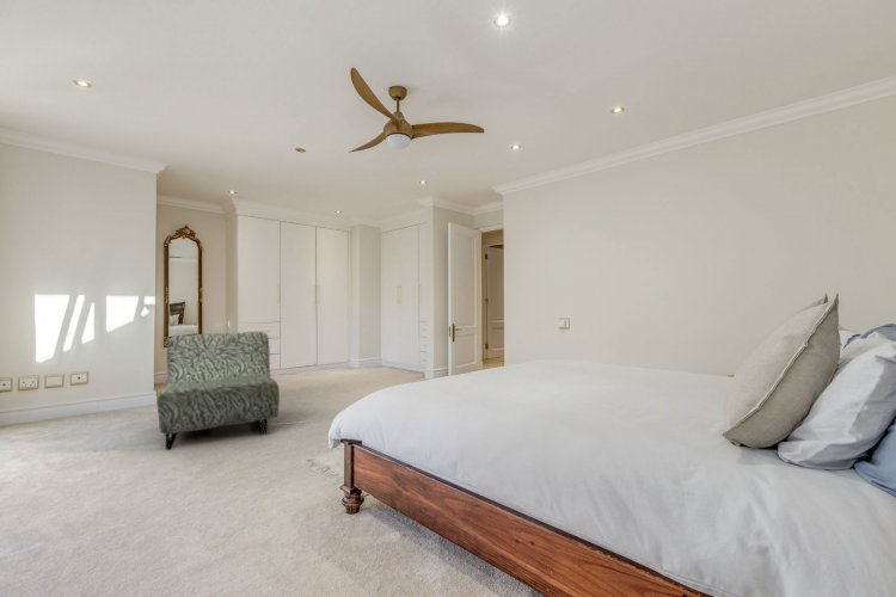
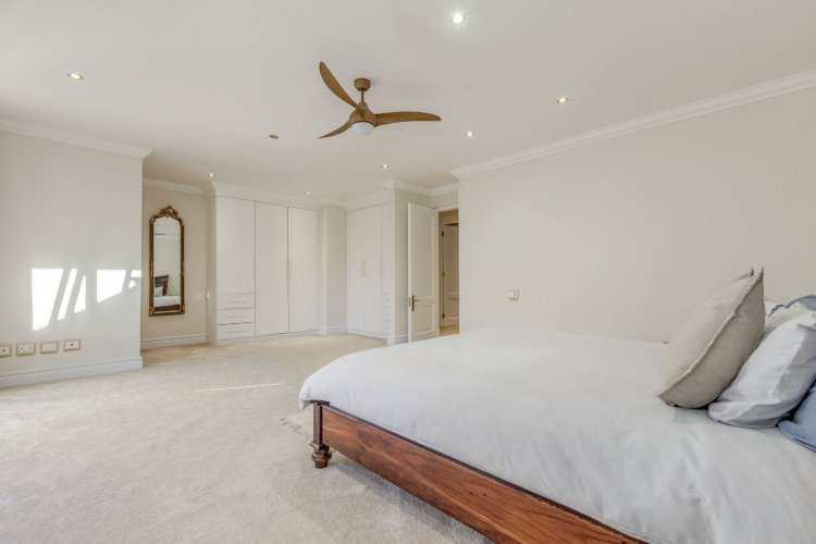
- armchair [157,331,281,450]
